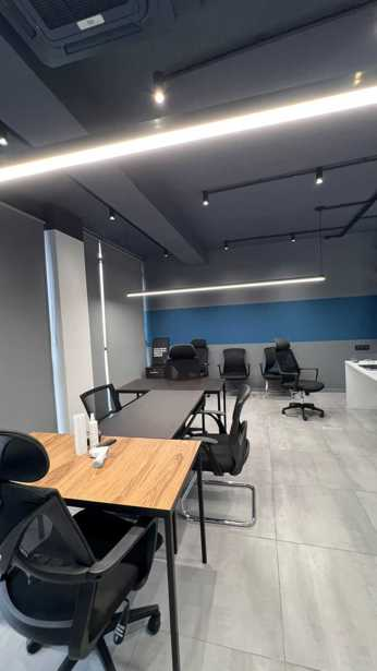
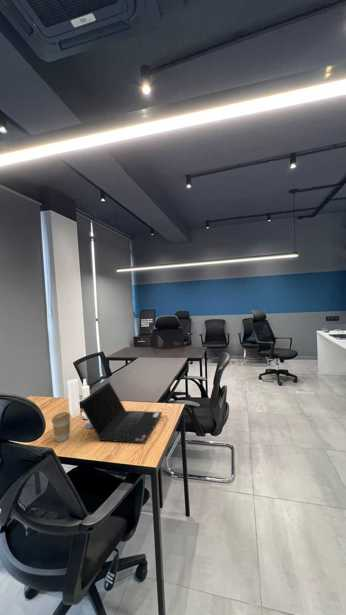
+ laptop computer [78,381,163,444]
+ coffee cup [51,411,71,443]
